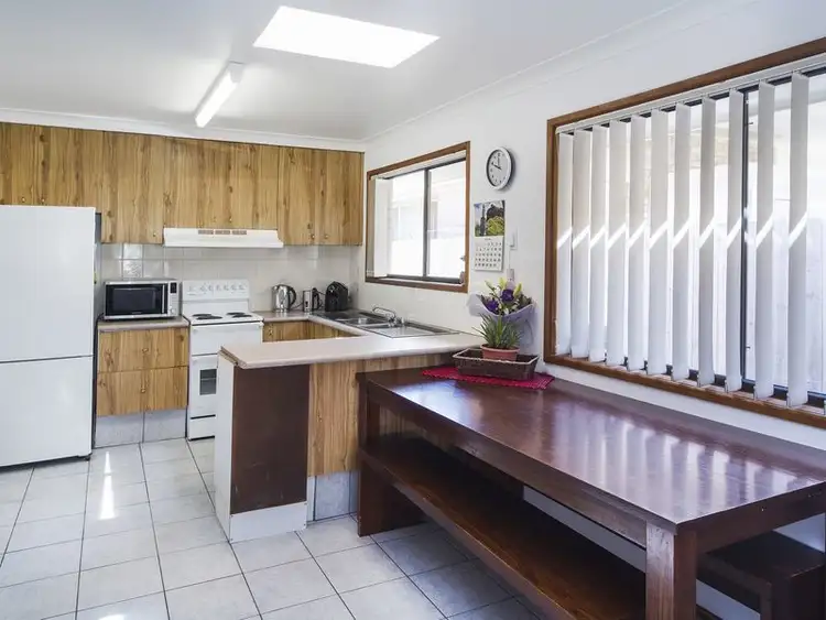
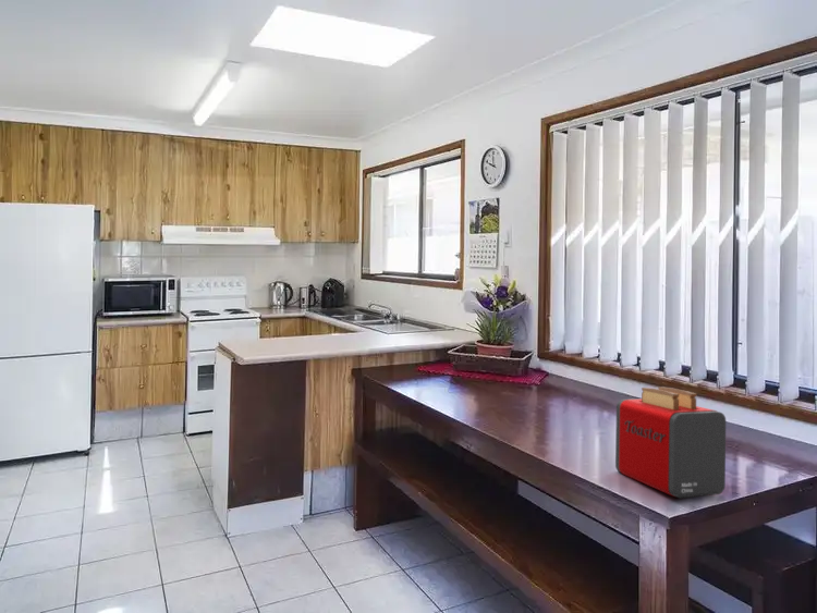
+ toaster [614,385,727,500]
